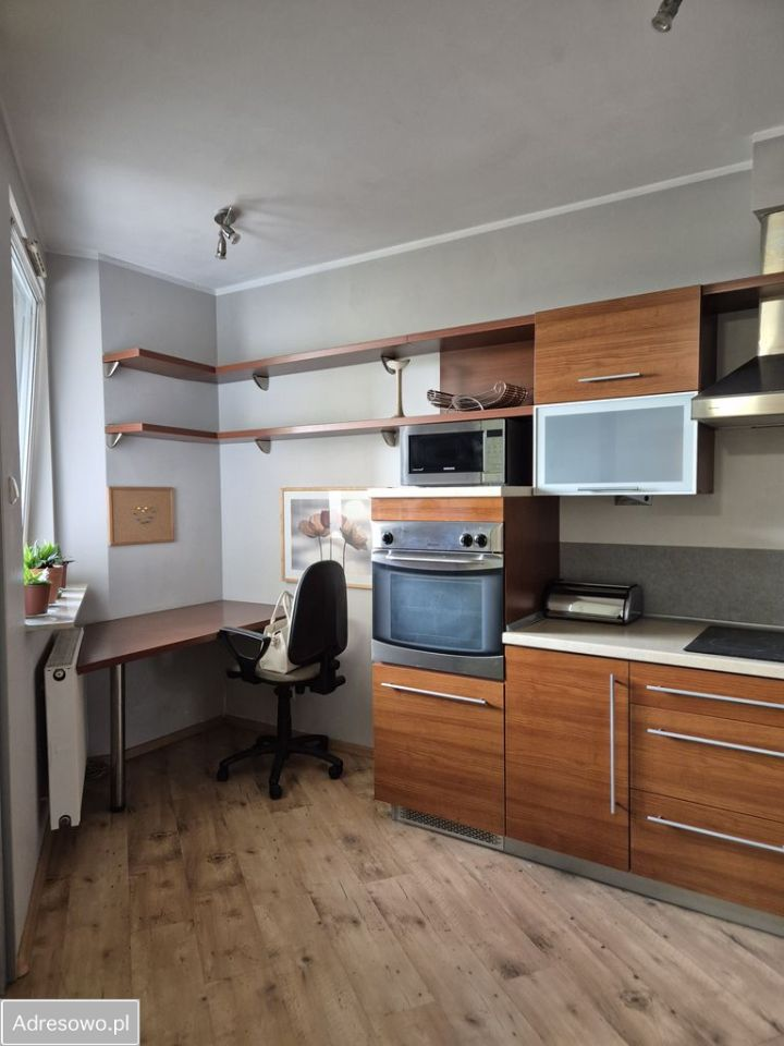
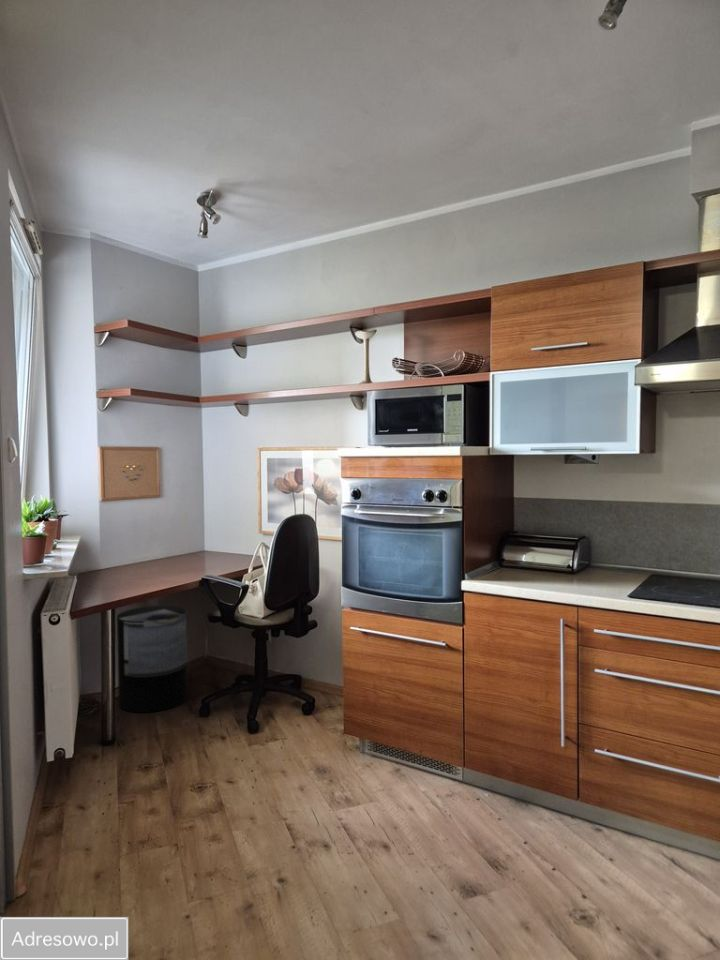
+ trash can [116,605,188,714]
